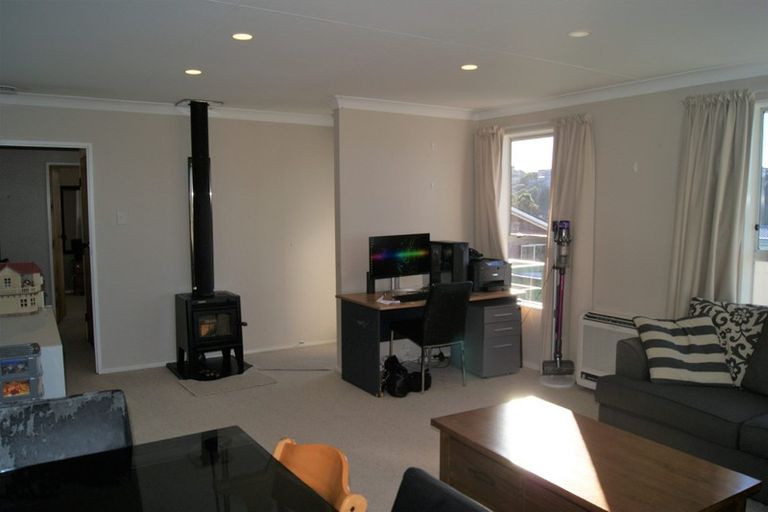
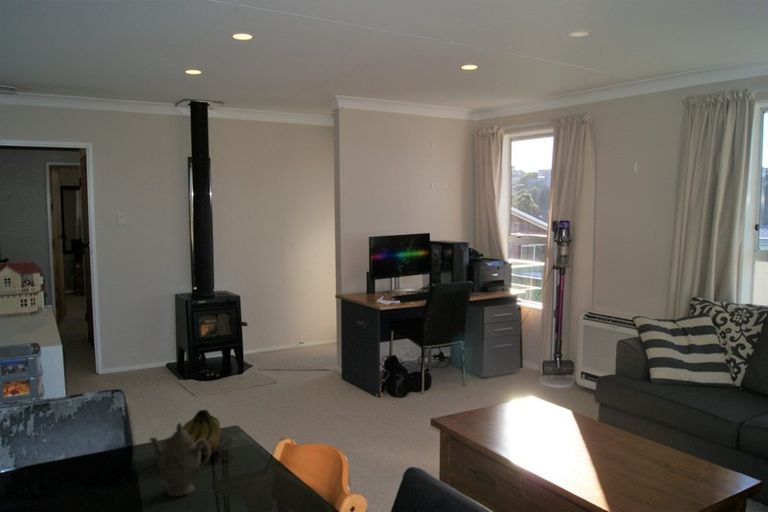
+ fruit [182,409,224,457]
+ chinaware [148,422,211,497]
